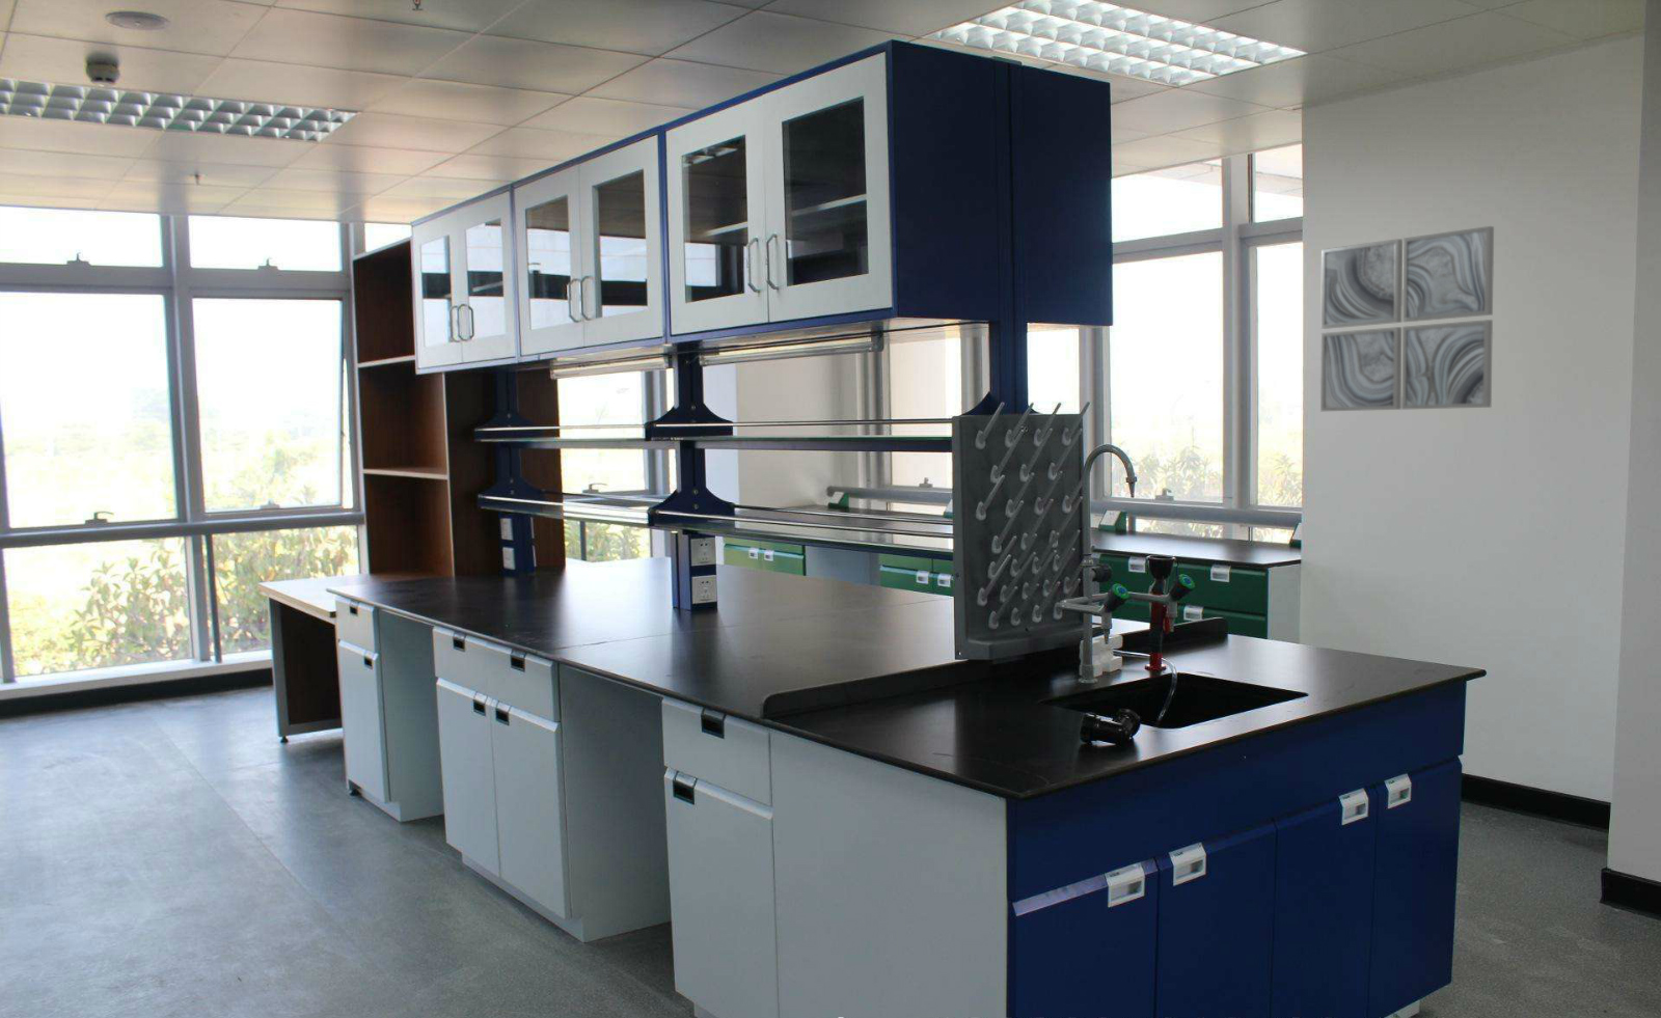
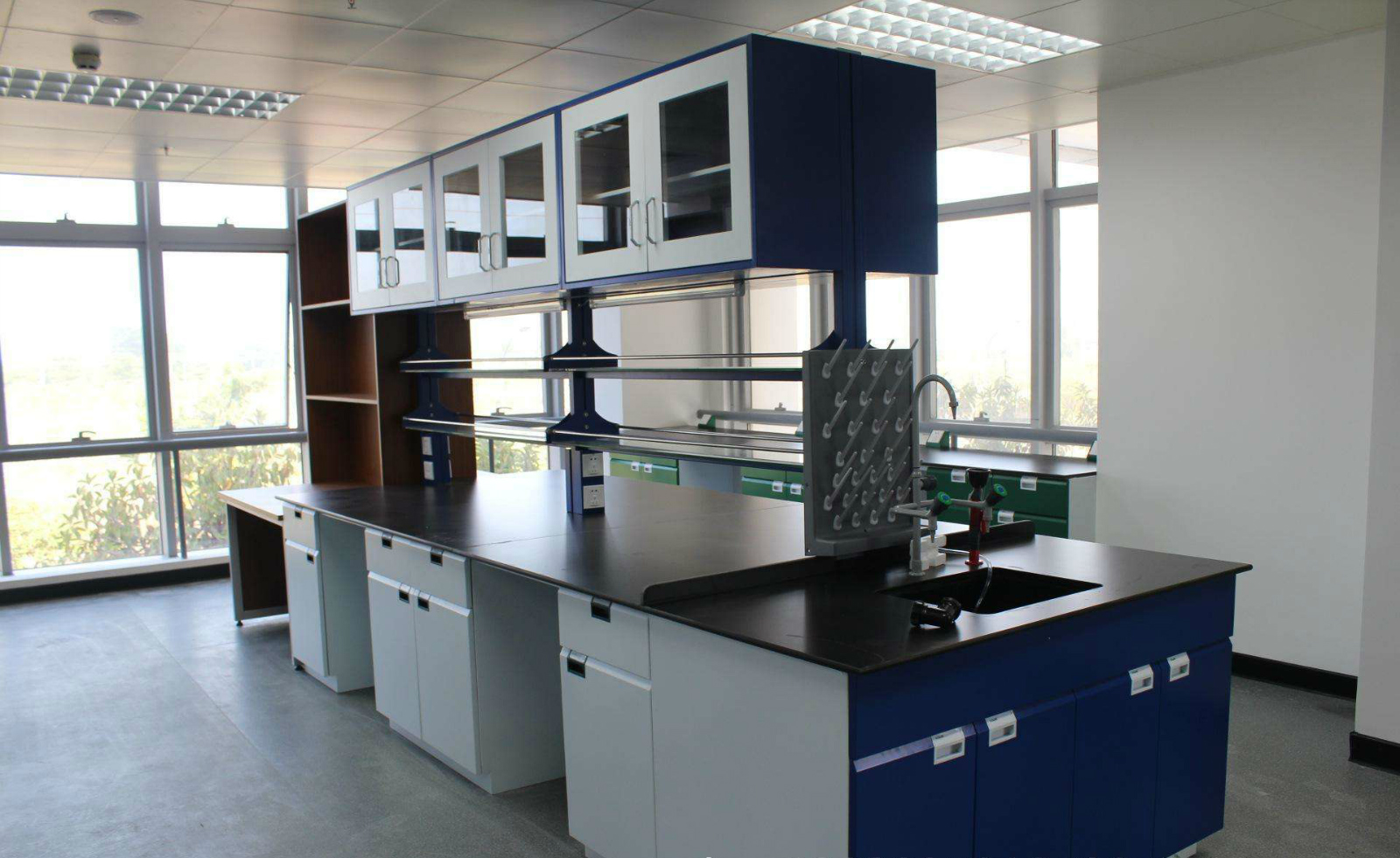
- wall art [1319,225,1495,412]
